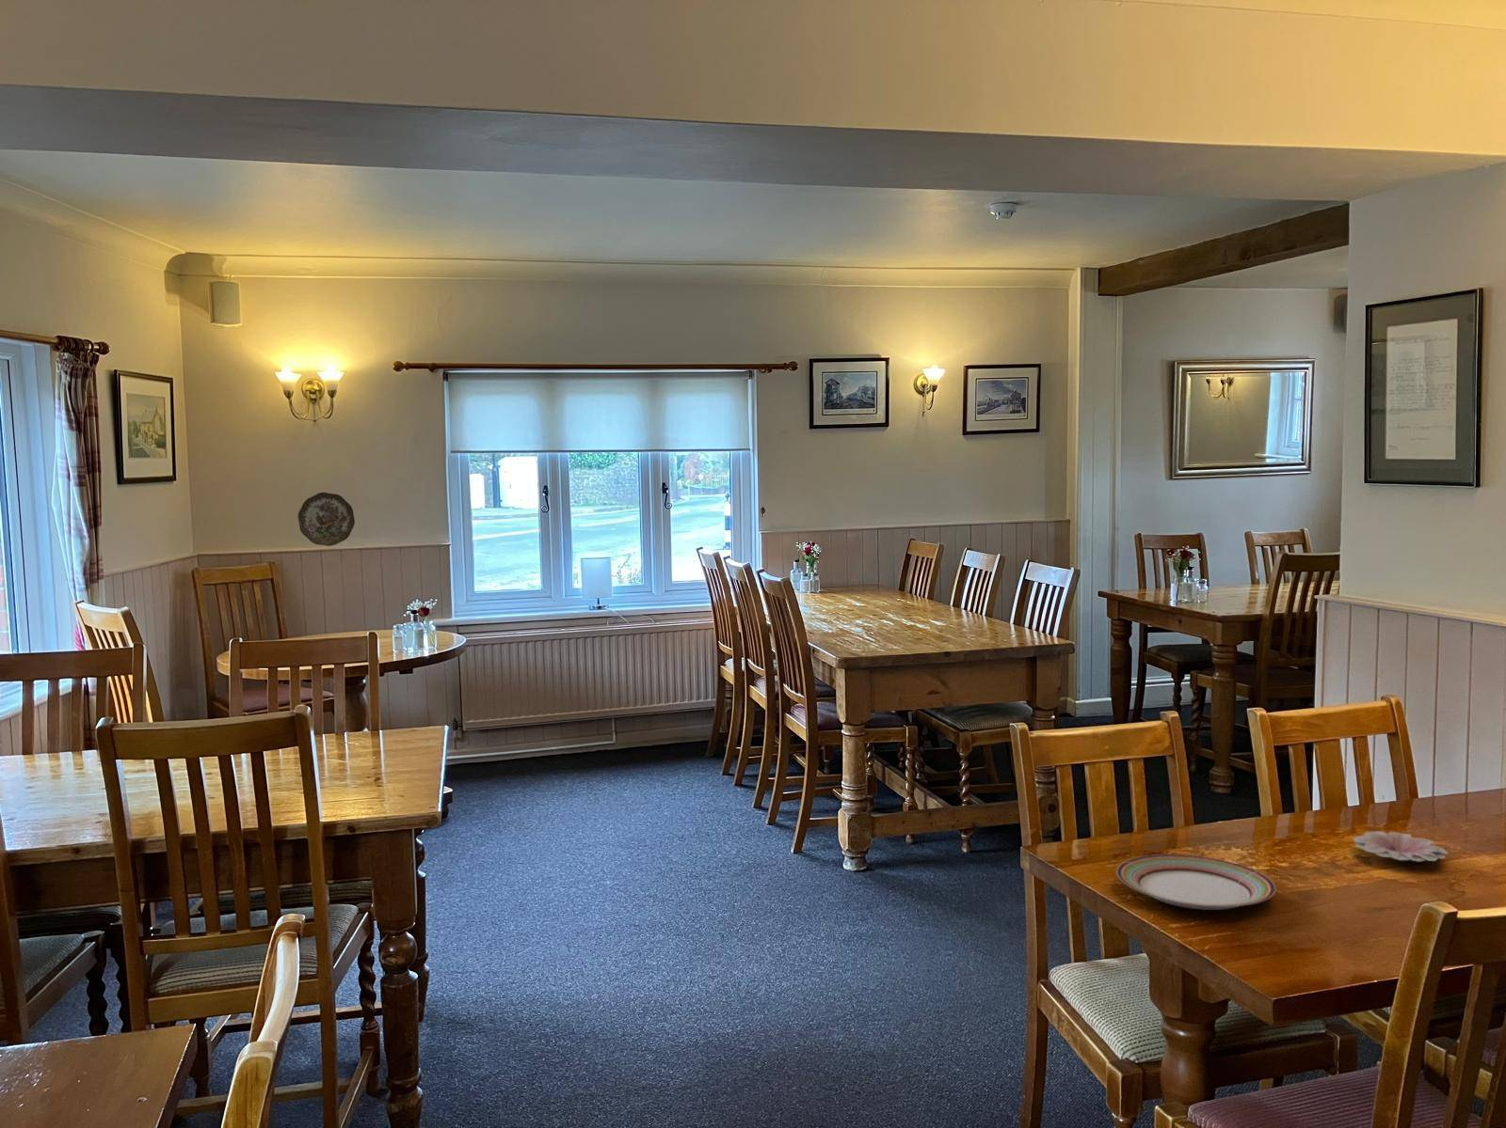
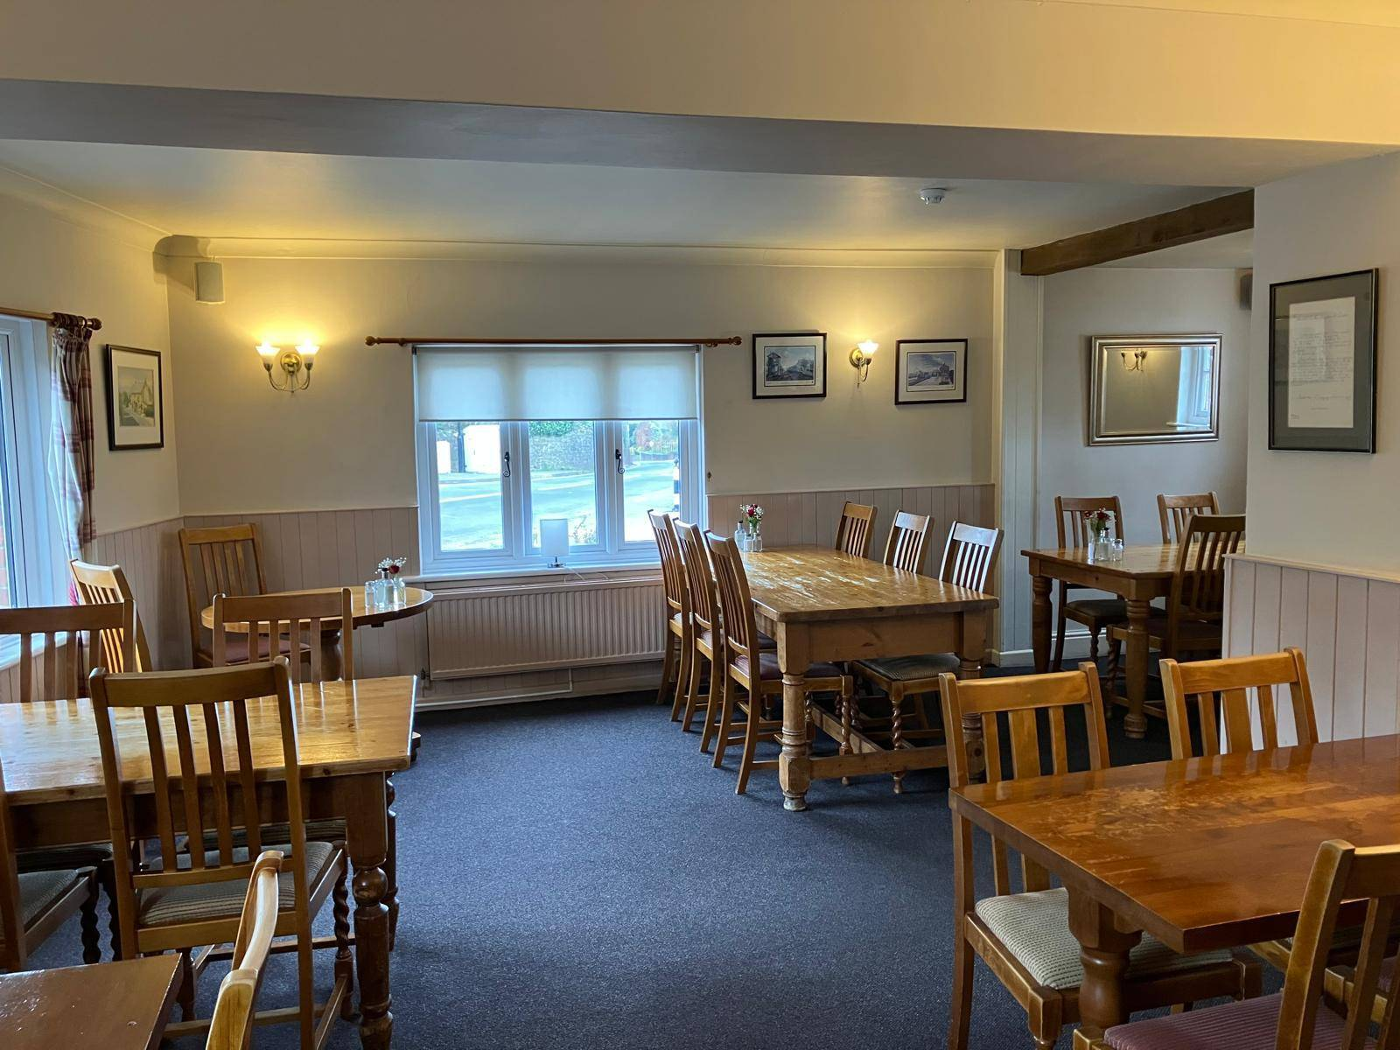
- flower [1352,831,1449,861]
- plate [1116,853,1276,911]
- decorative plate [298,492,356,547]
